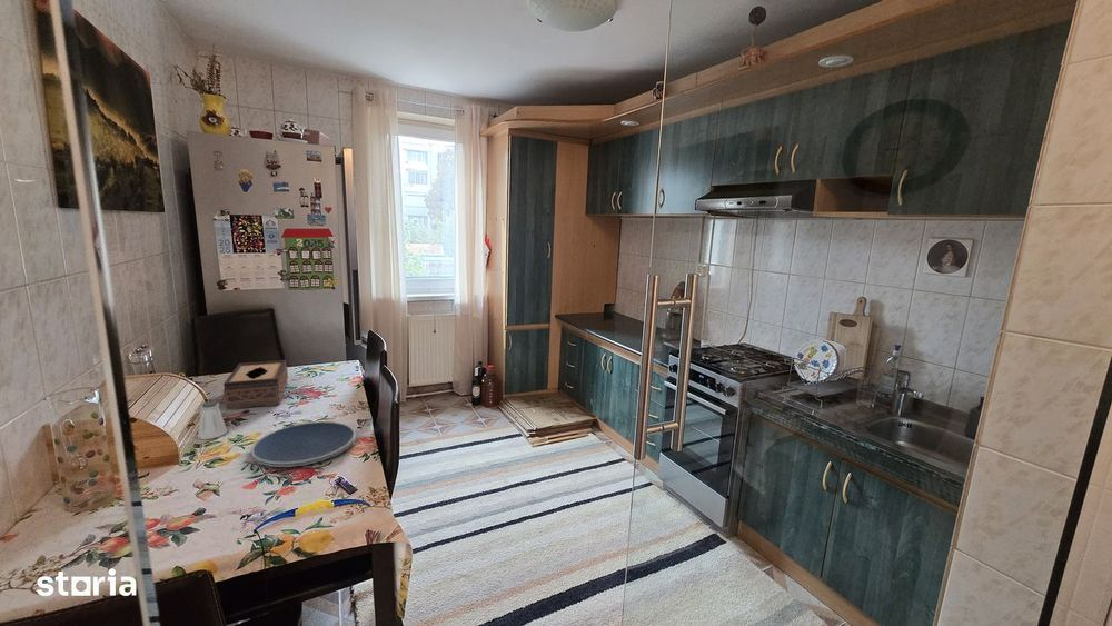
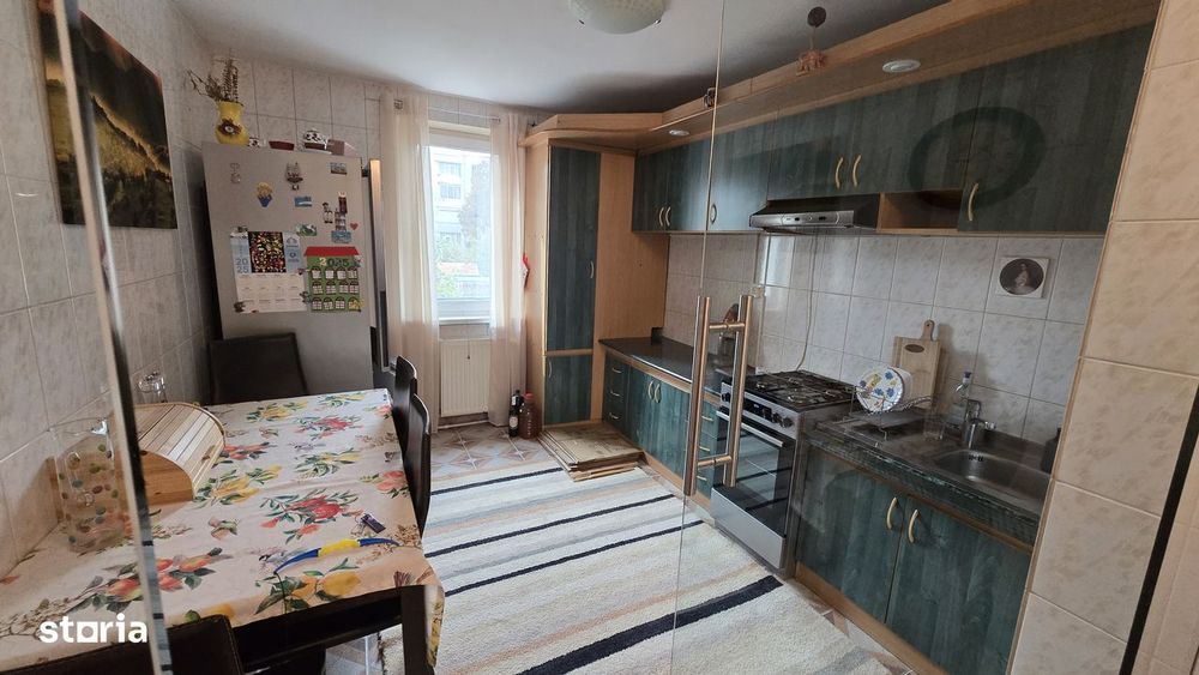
- plate [250,420,357,468]
- tissue box [222,359,289,411]
- saltshaker [197,400,228,440]
